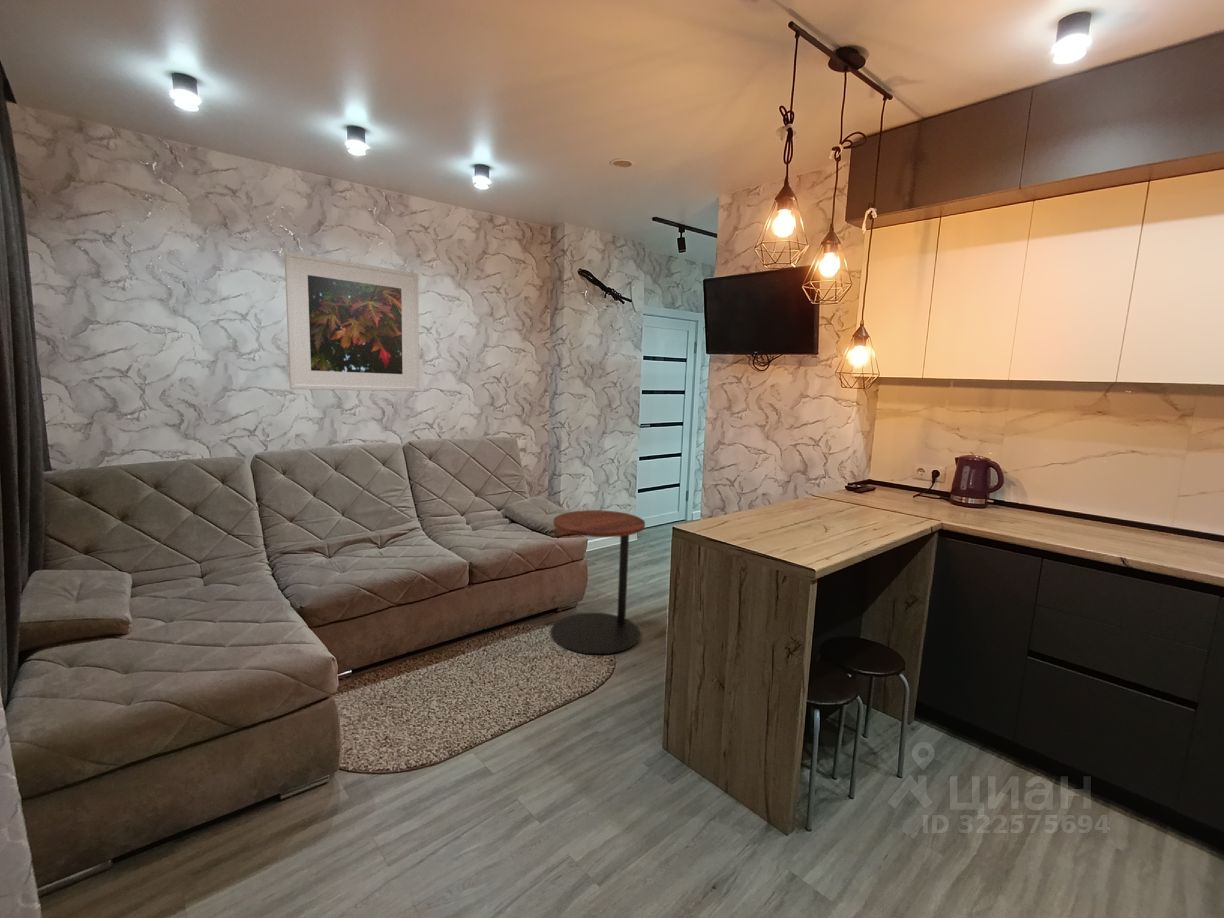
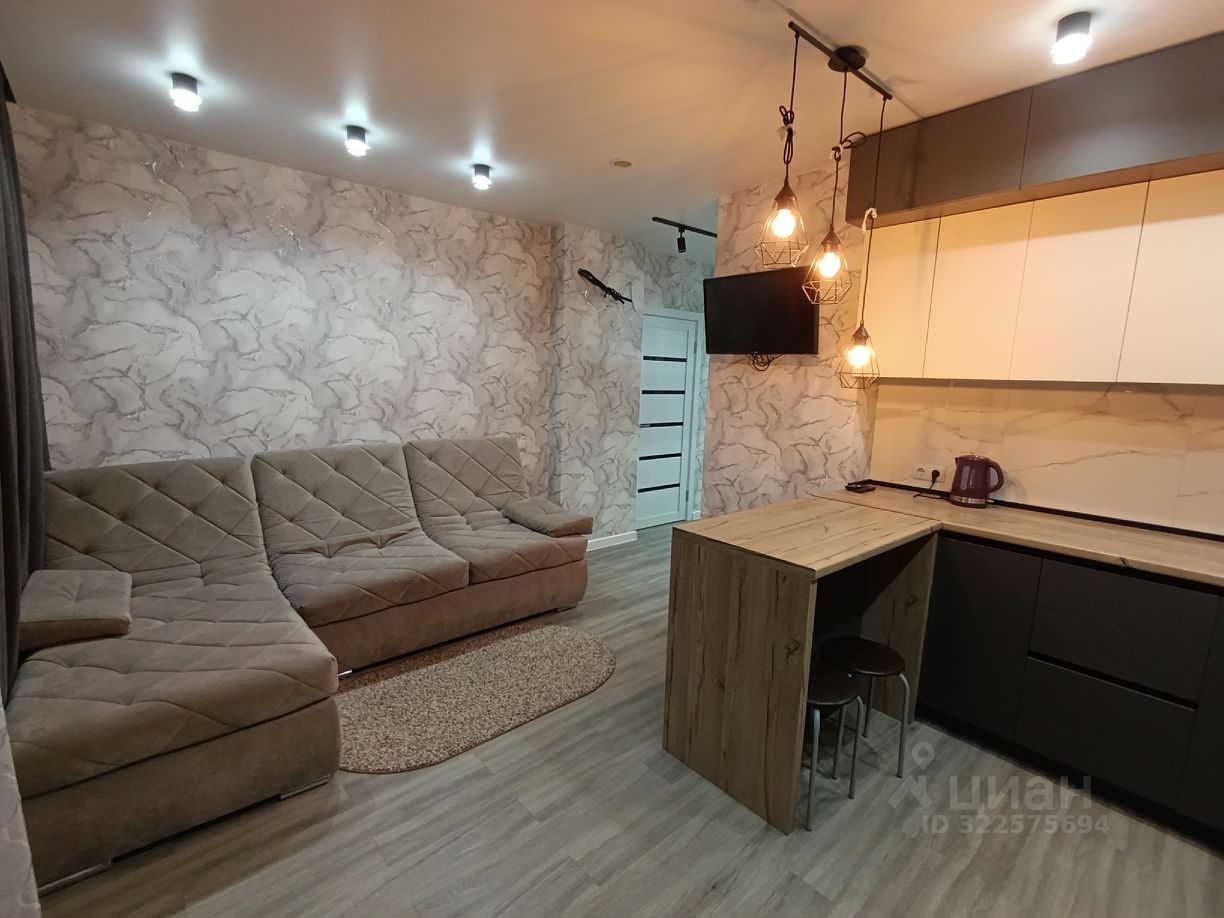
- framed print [283,250,420,392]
- side table [550,509,646,655]
